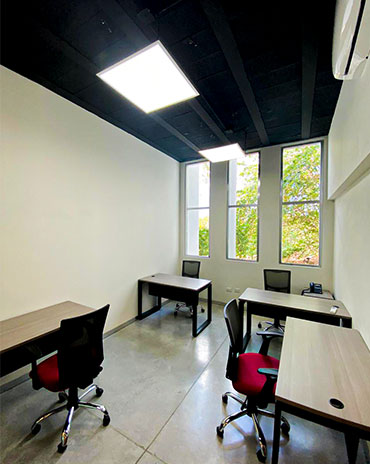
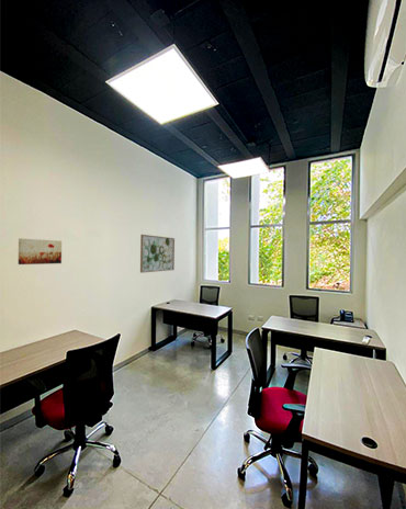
+ wall art [139,234,176,274]
+ wall art [18,237,63,265]
